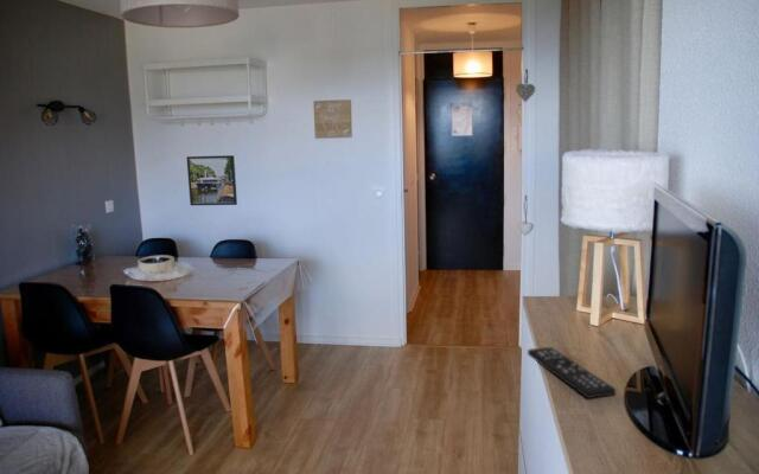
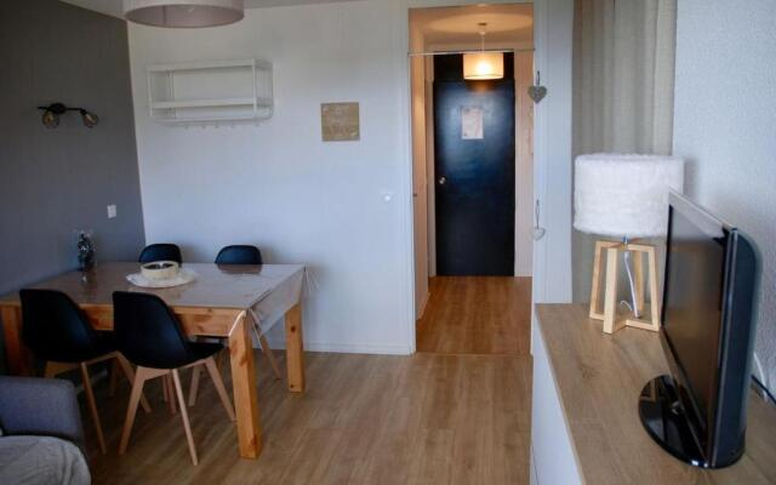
- remote control [527,346,617,399]
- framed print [185,154,238,206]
